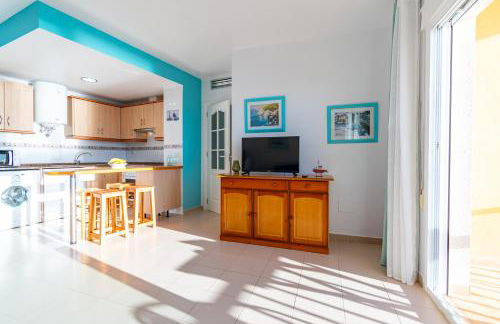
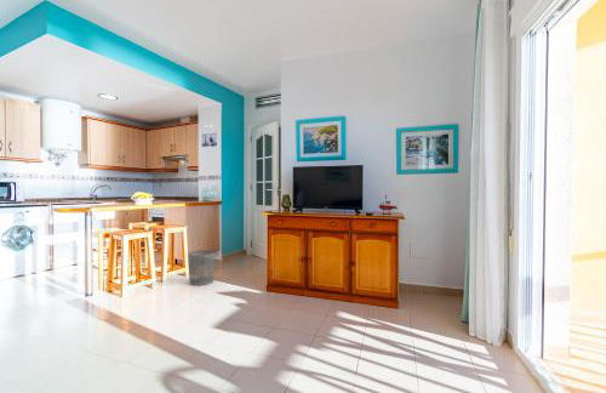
+ waste bin [187,249,216,286]
